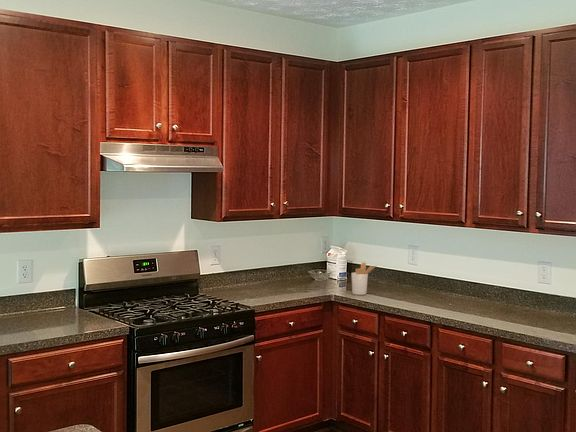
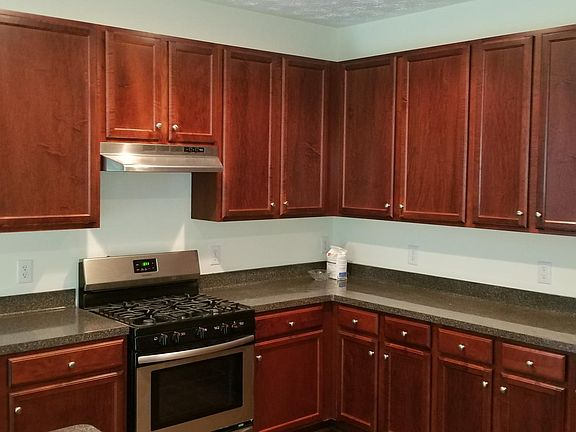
- utensil holder [350,262,378,296]
